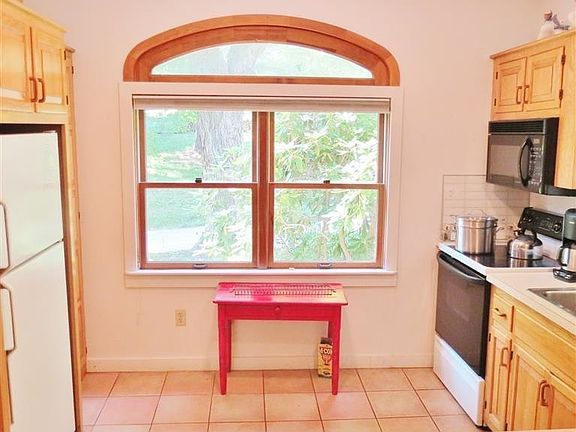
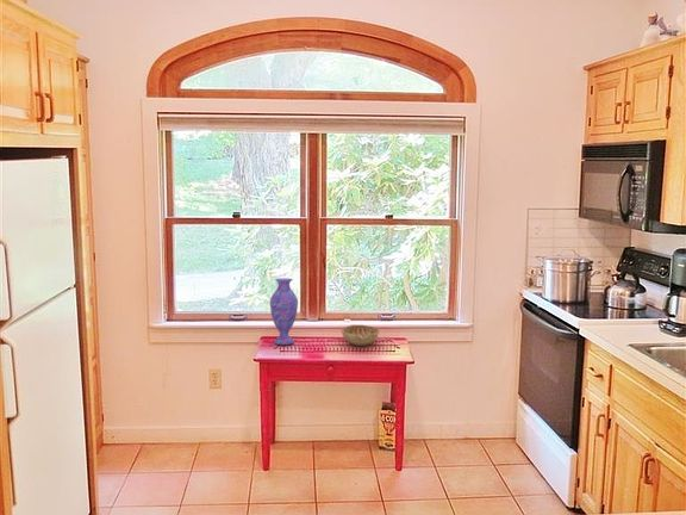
+ vase [269,277,299,346]
+ decorative bowl [341,323,380,347]
